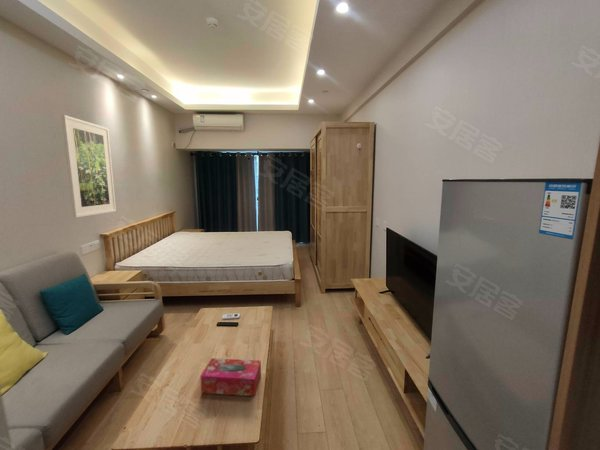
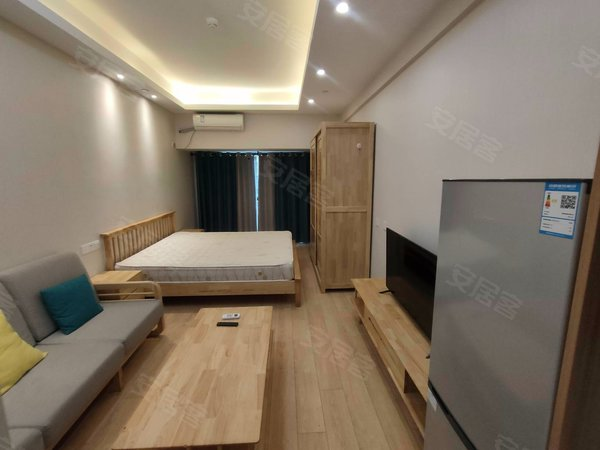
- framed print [61,114,117,219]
- tissue box [200,357,262,397]
